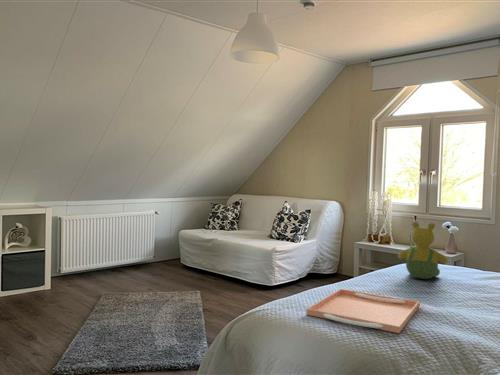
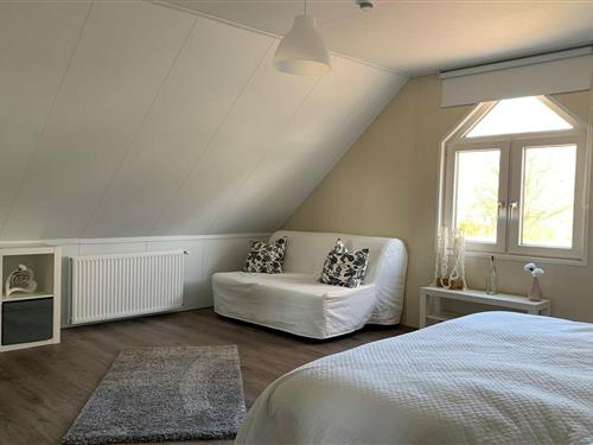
- teddy bear [397,221,449,280]
- serving tray [305,288,420,334]
